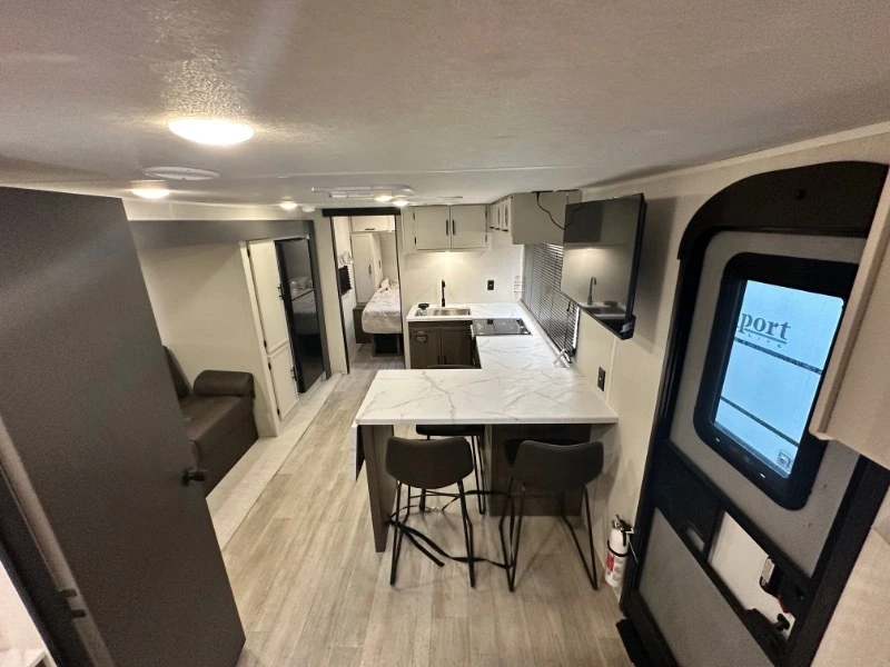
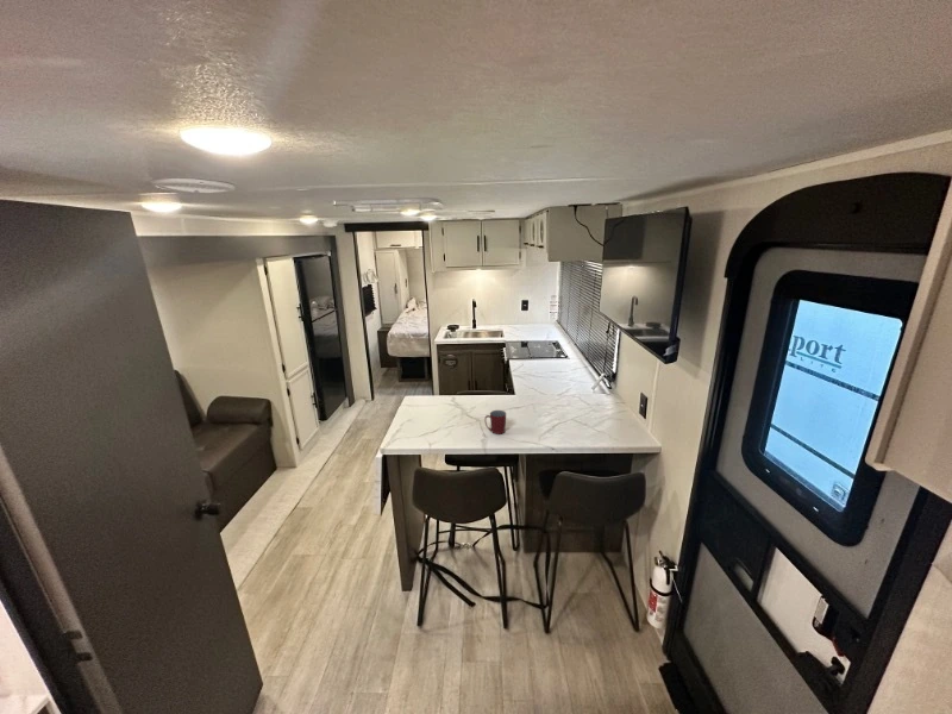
+ mug [483,409,507,436]
